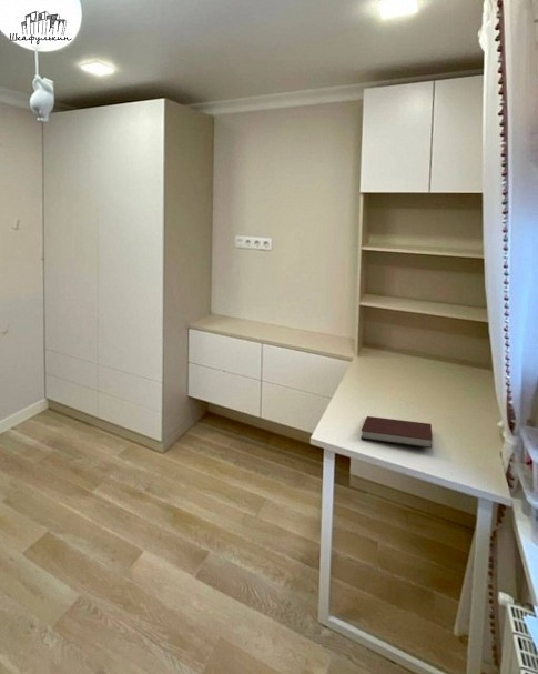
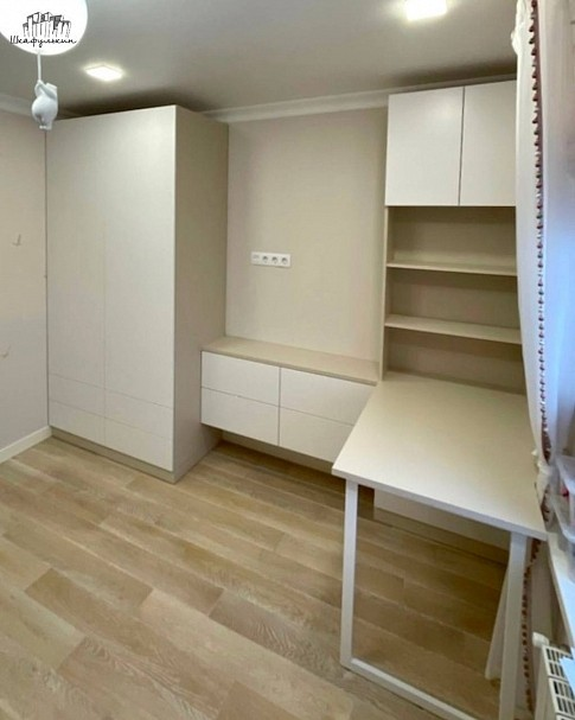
- notebook [359,415,434,450]
